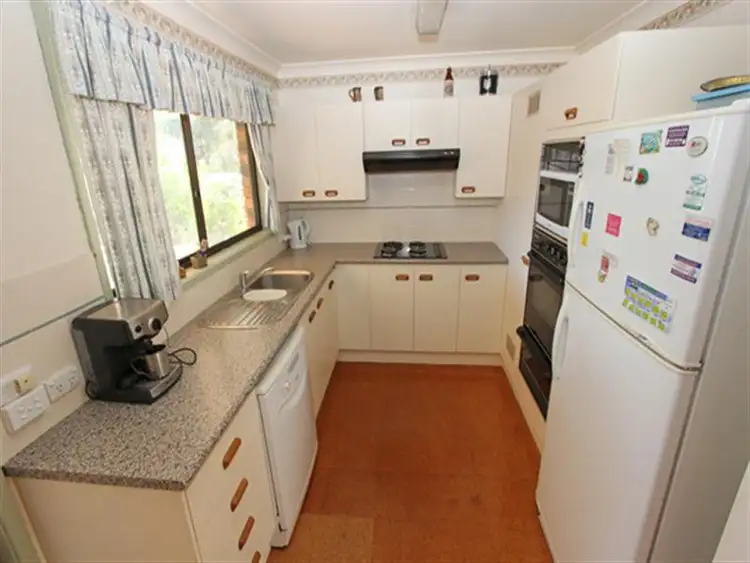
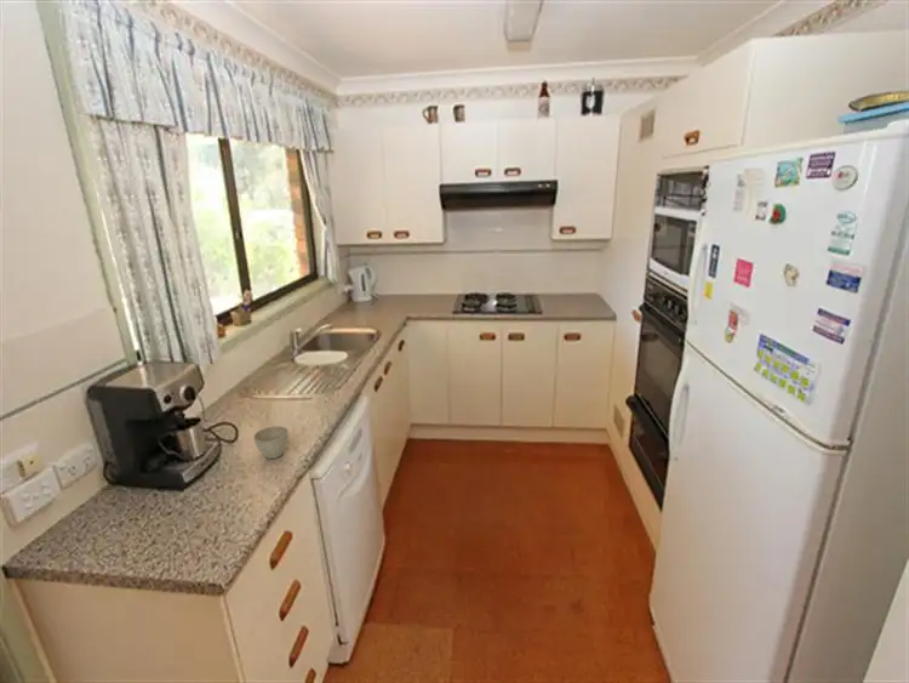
+ flower pot [252,425,290,460]
